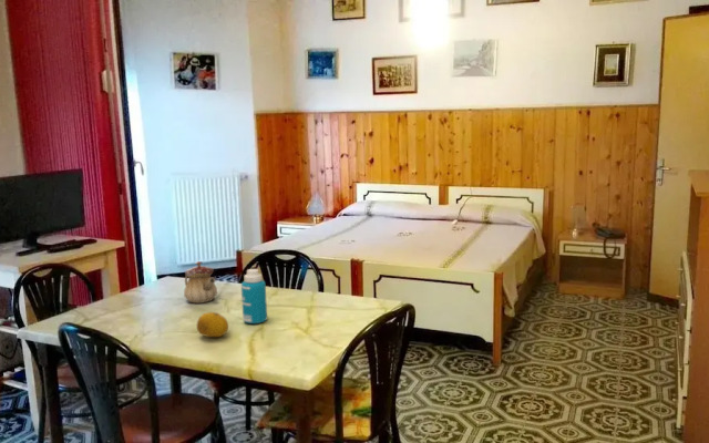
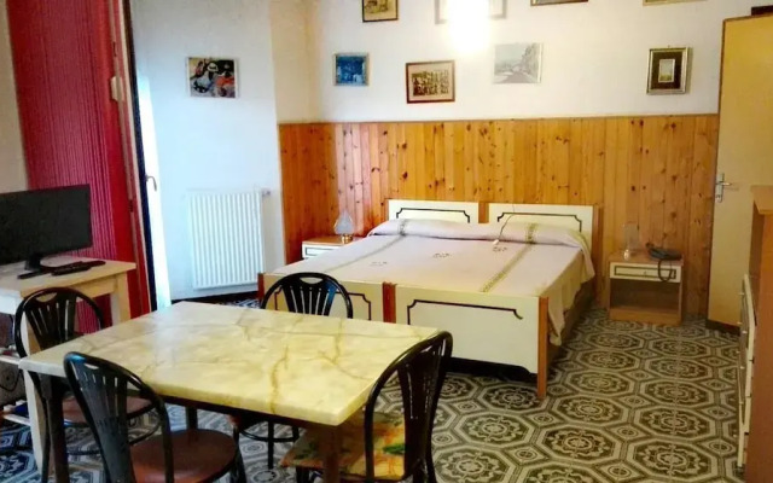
- fruit [196,311,229,338]
- teapot [183,260,218,305]
- bottle [240,268,268,324]
